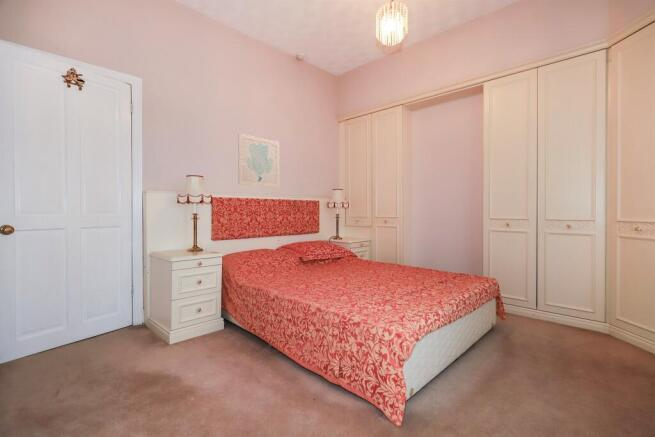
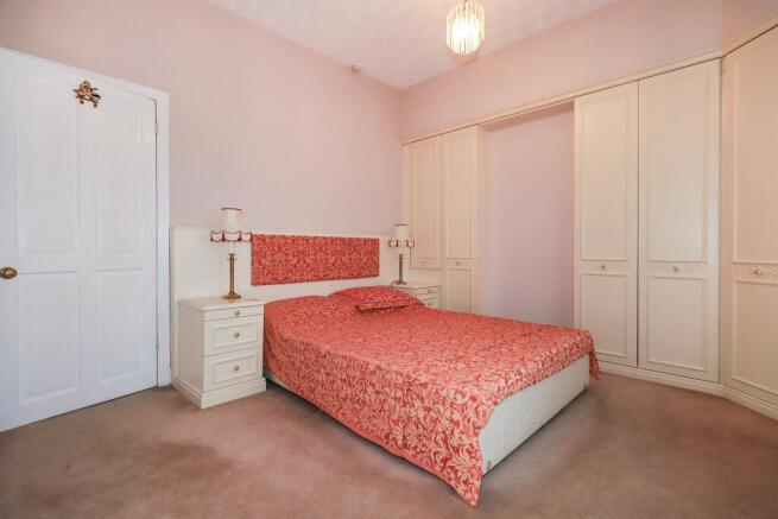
- wall art [237,133,280,188]
